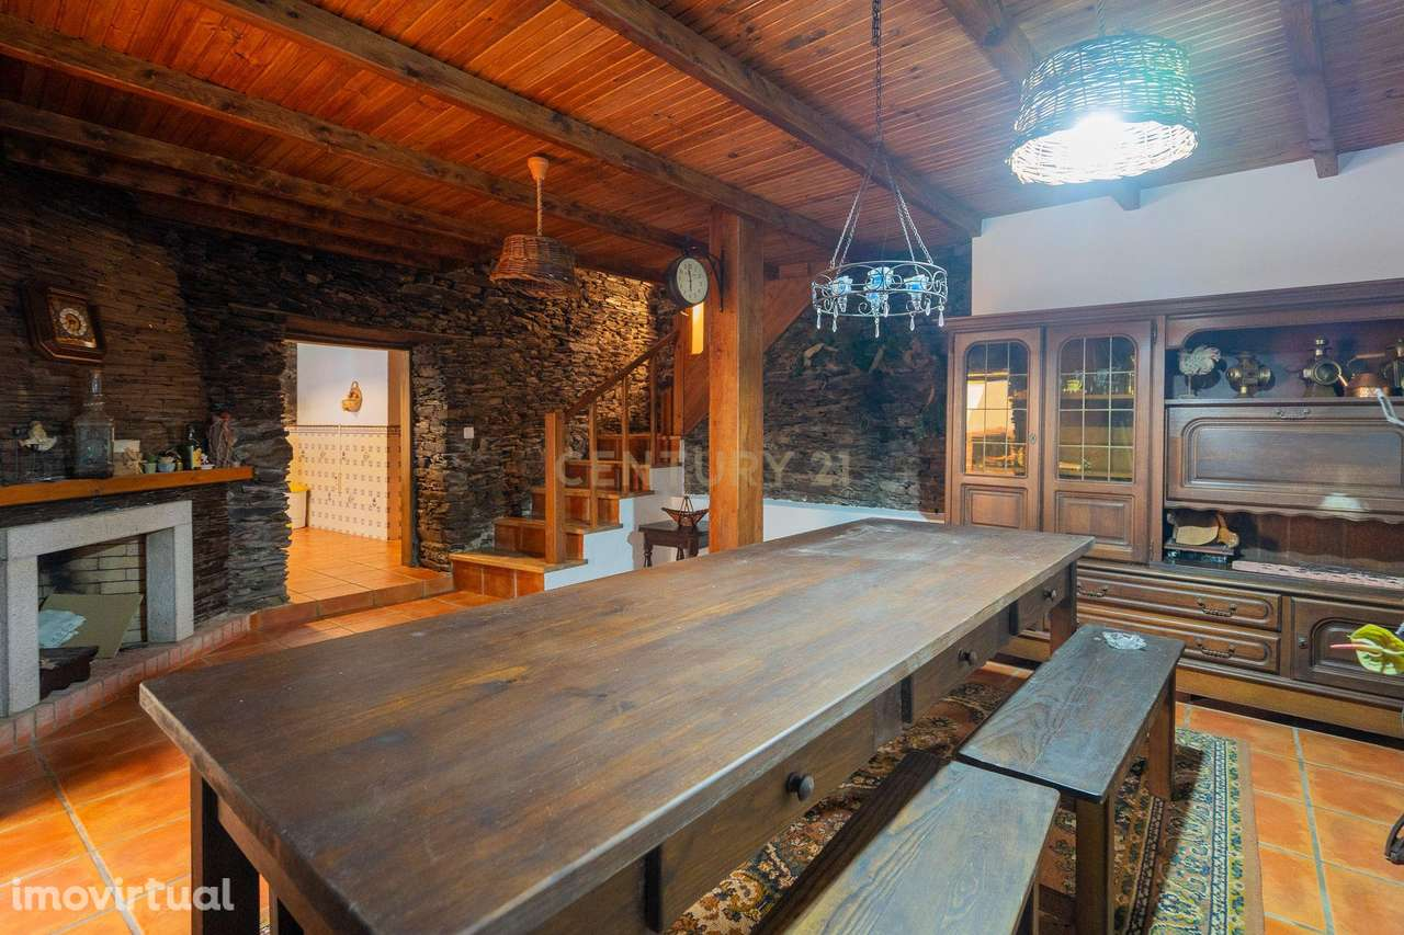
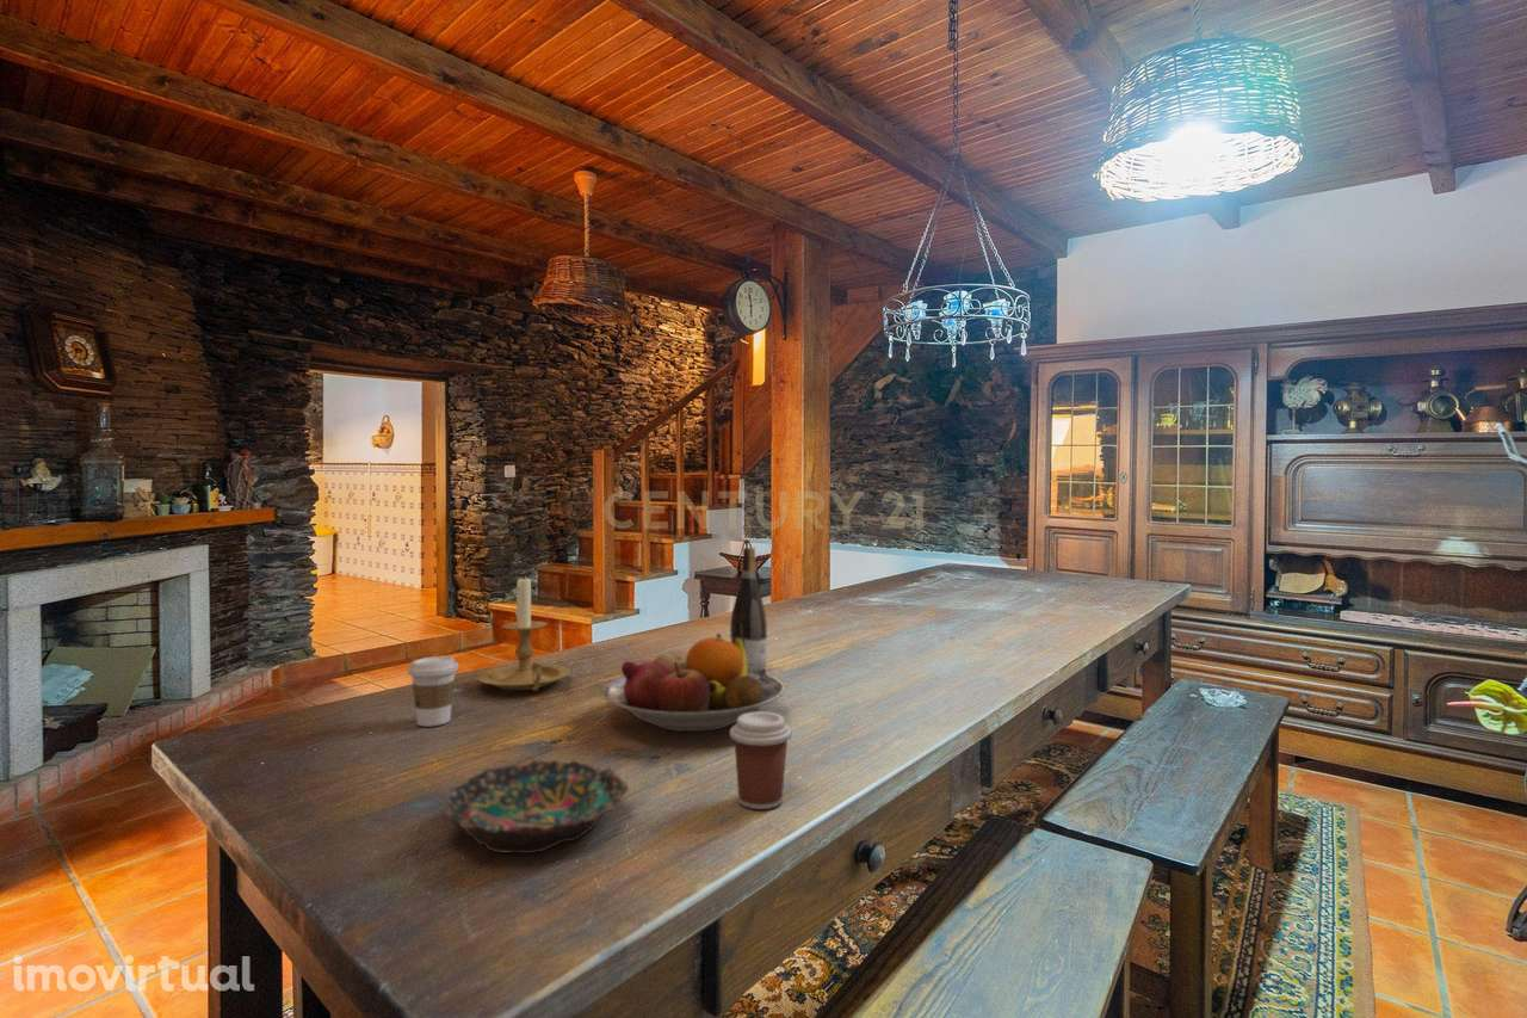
+ fruit bowl [602,633,786,733]
+ wine bottle [729,547,768,674]
+ coffee cup [407,655,459,728]
+ candle holder [476,573,571,692]
+ coffee cup [729,710,793,810]
+ bowl [444,759,630,854]
